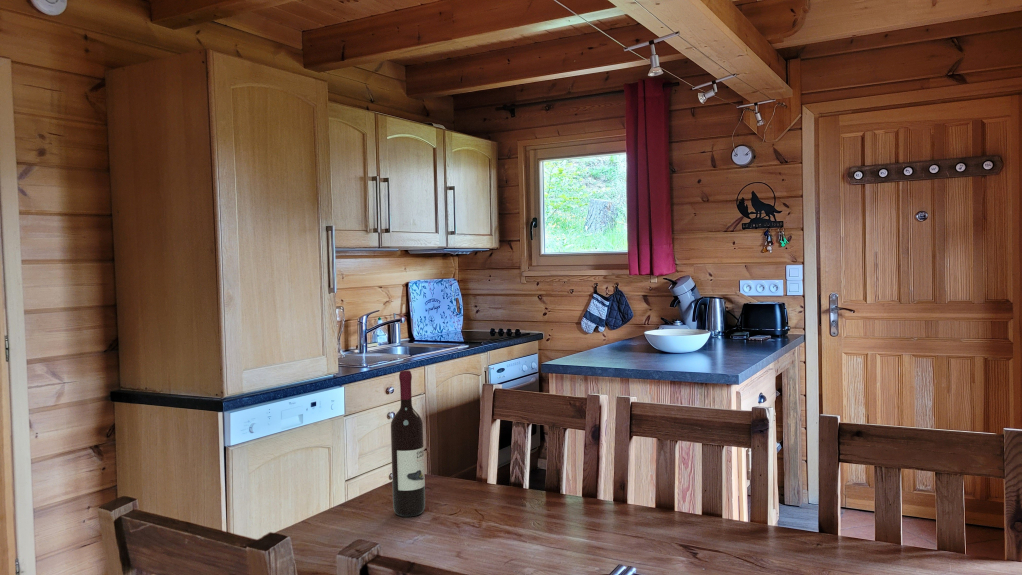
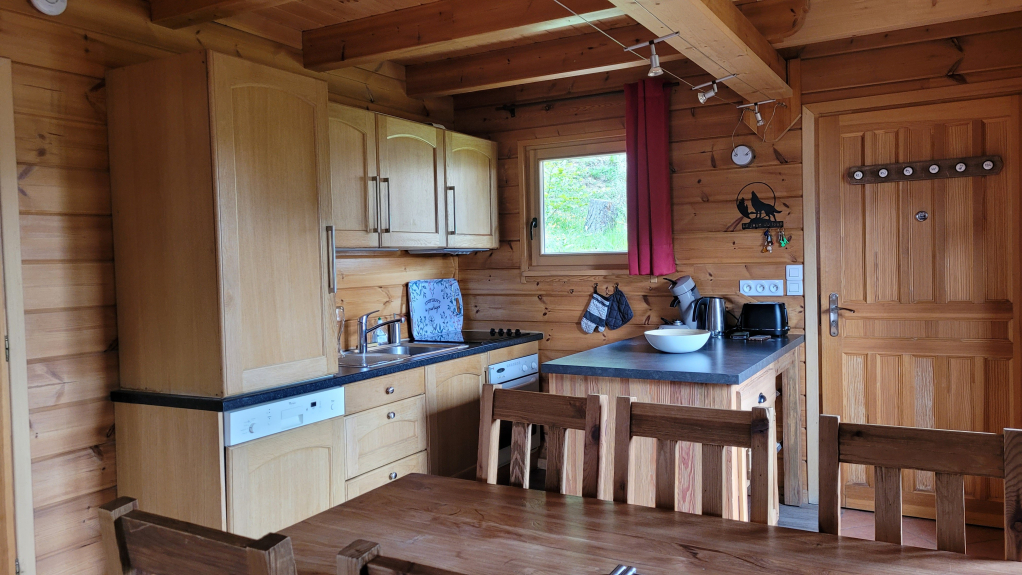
- wine bottle [390,369,426,518]
